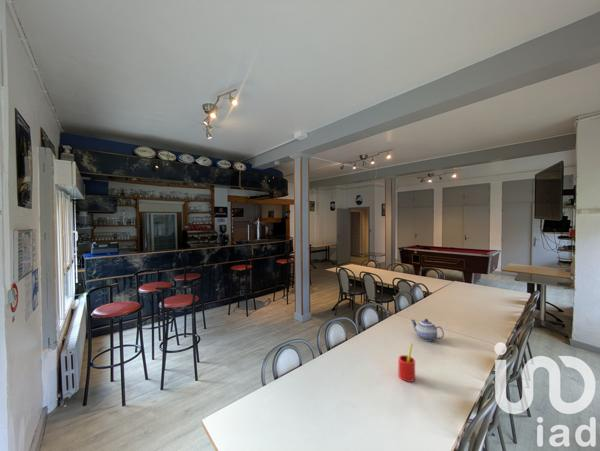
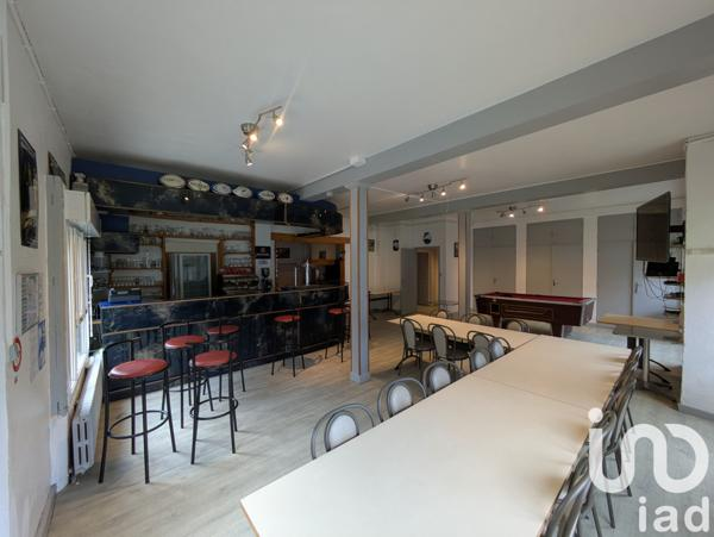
- straw [397,342,416,383]
- teapot [410,318,445,342]
